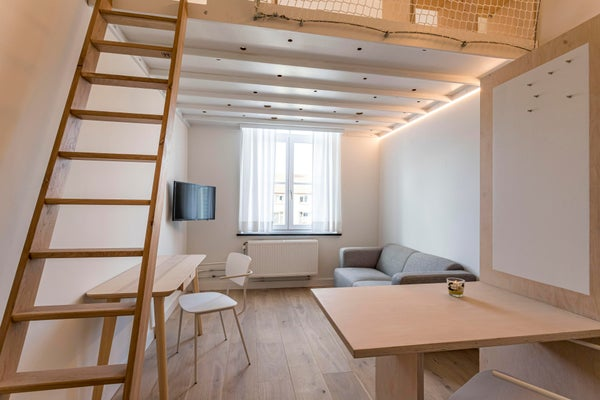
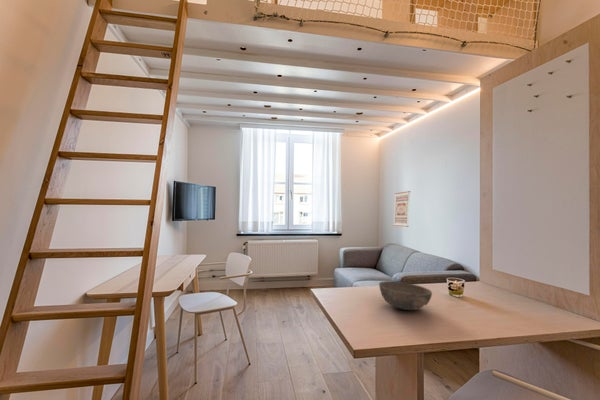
+ bowl [378,280,433,311]
+ wall art [392,190,411,228]
